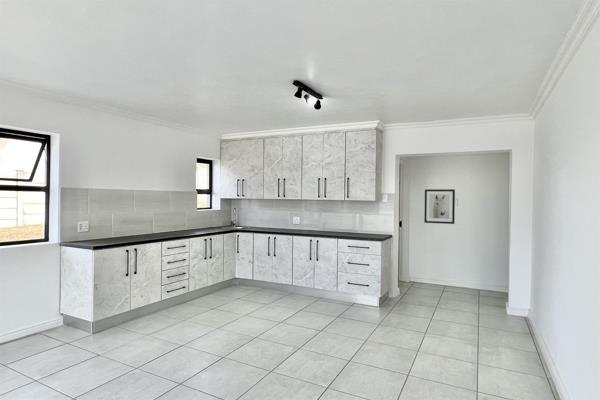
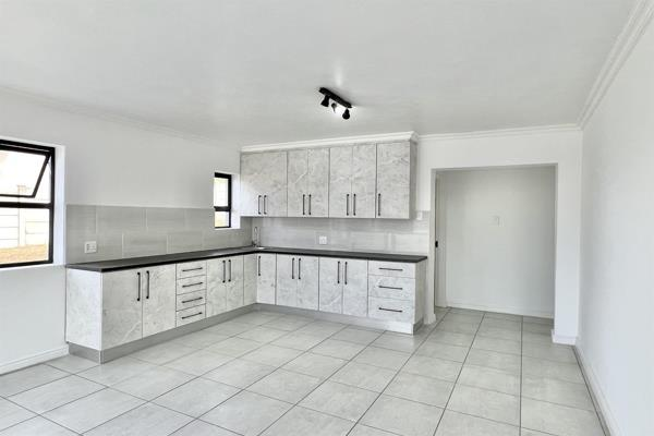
- wall art [423,188,456,225]
